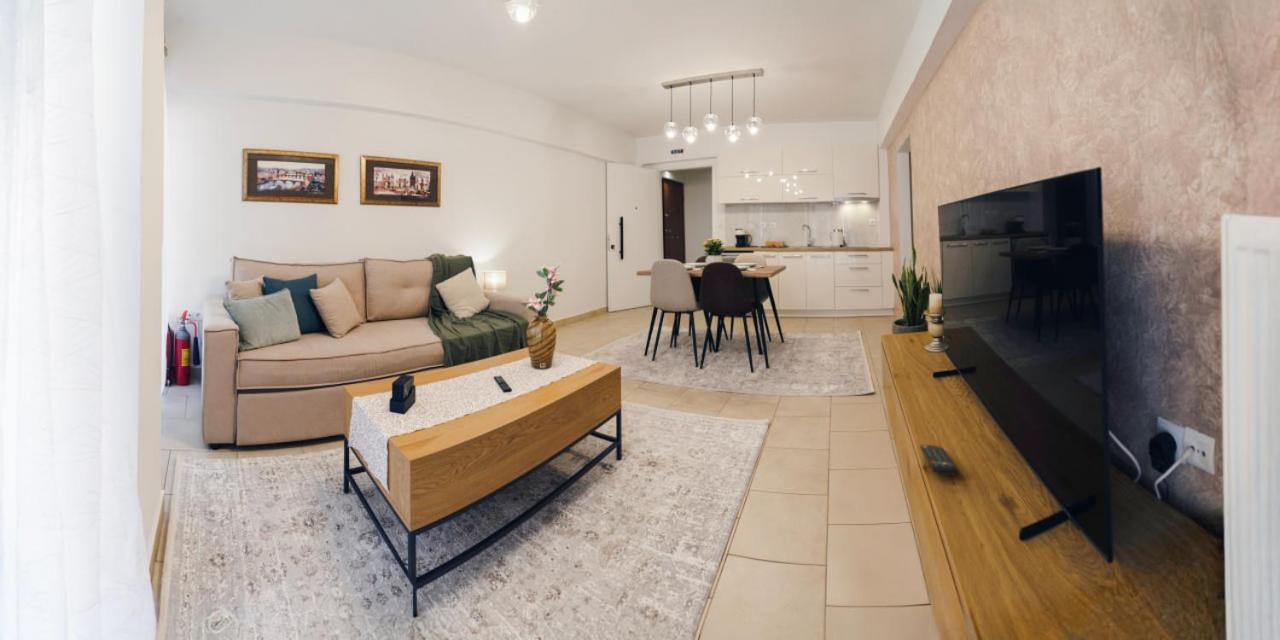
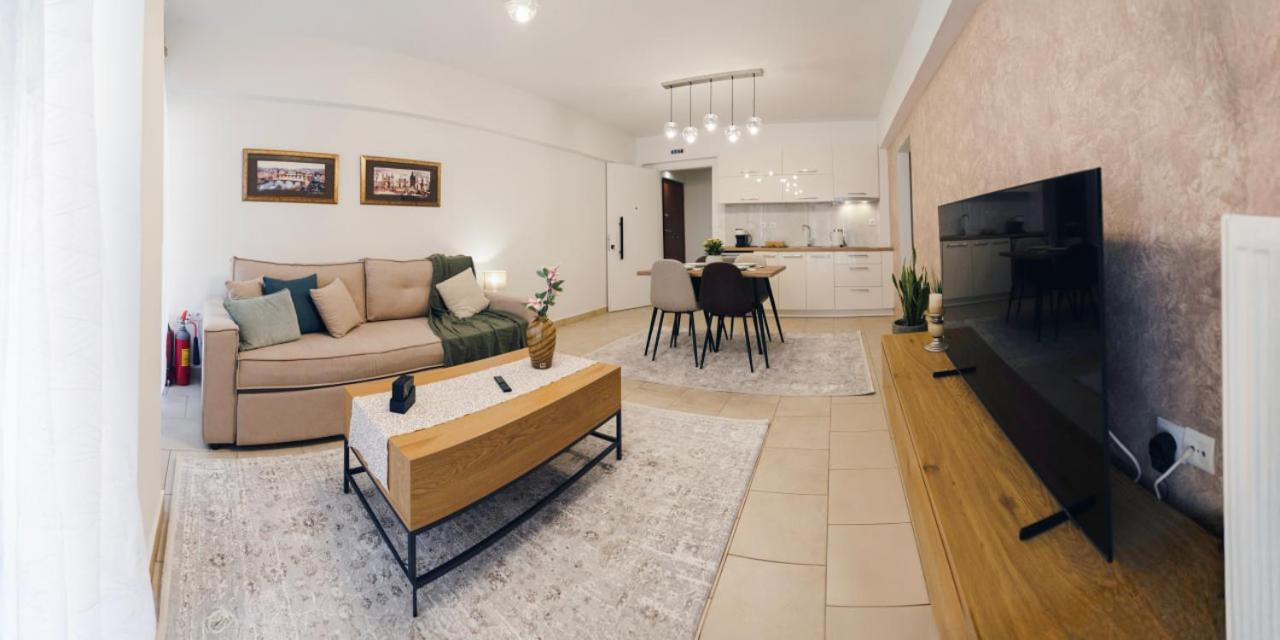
- remote control [919,444,960,477]
